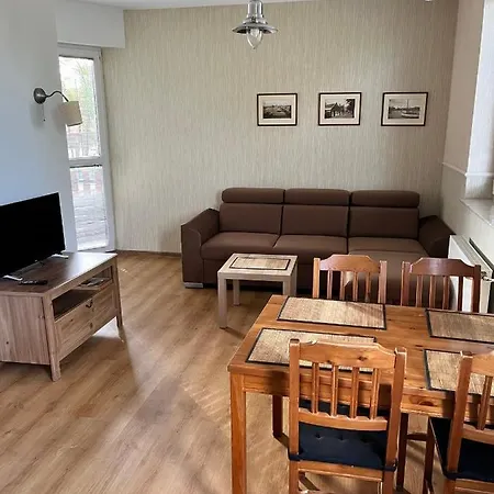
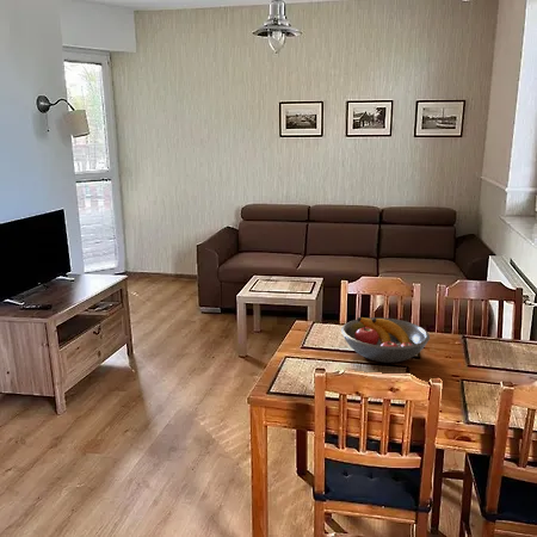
+ fruit bowl [340,316,431,364]
